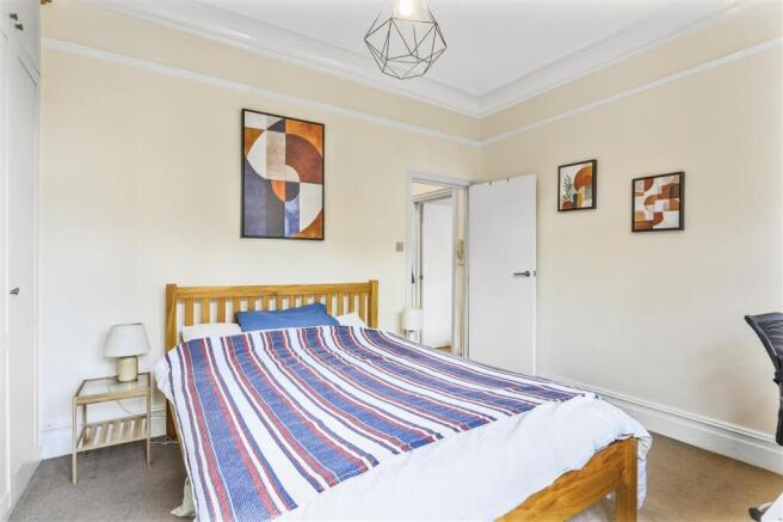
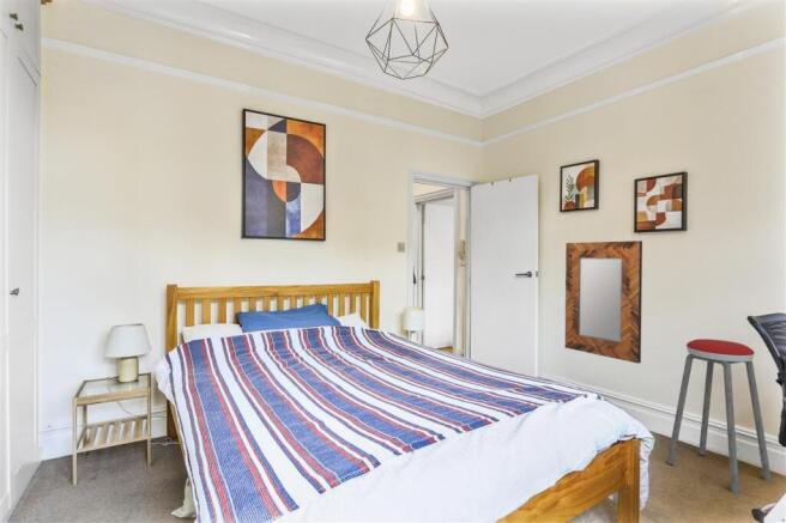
+ music stool [666,337,773,495]
+ home mirror [564,239,643,365]
